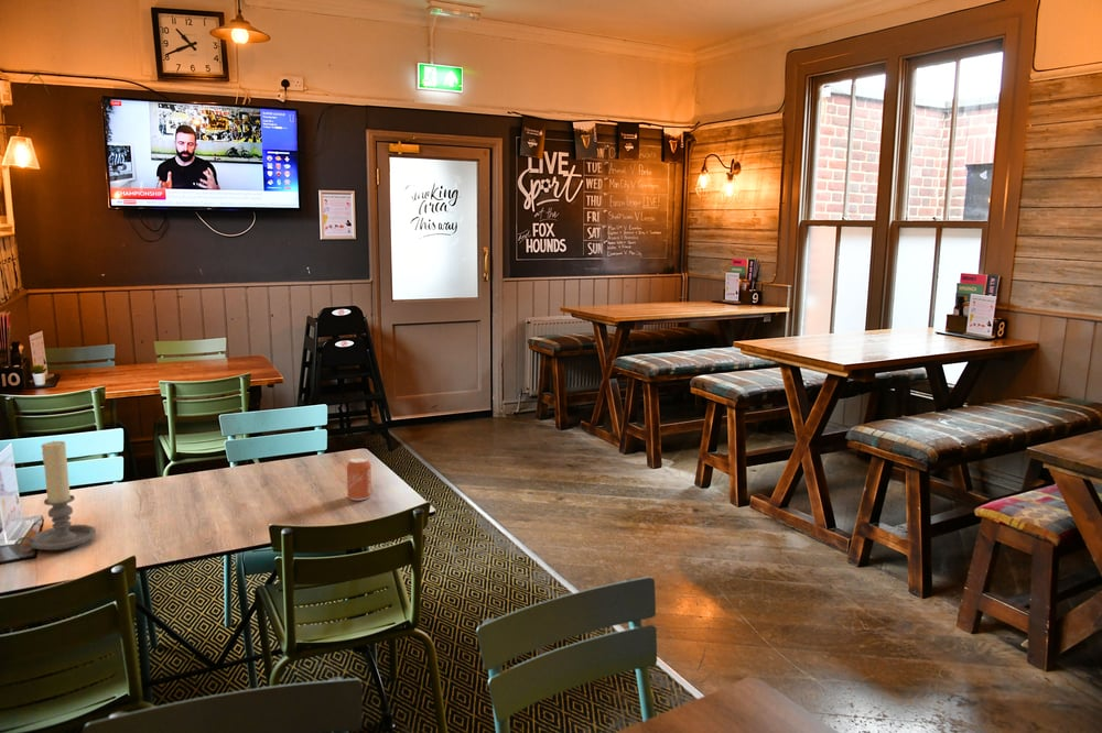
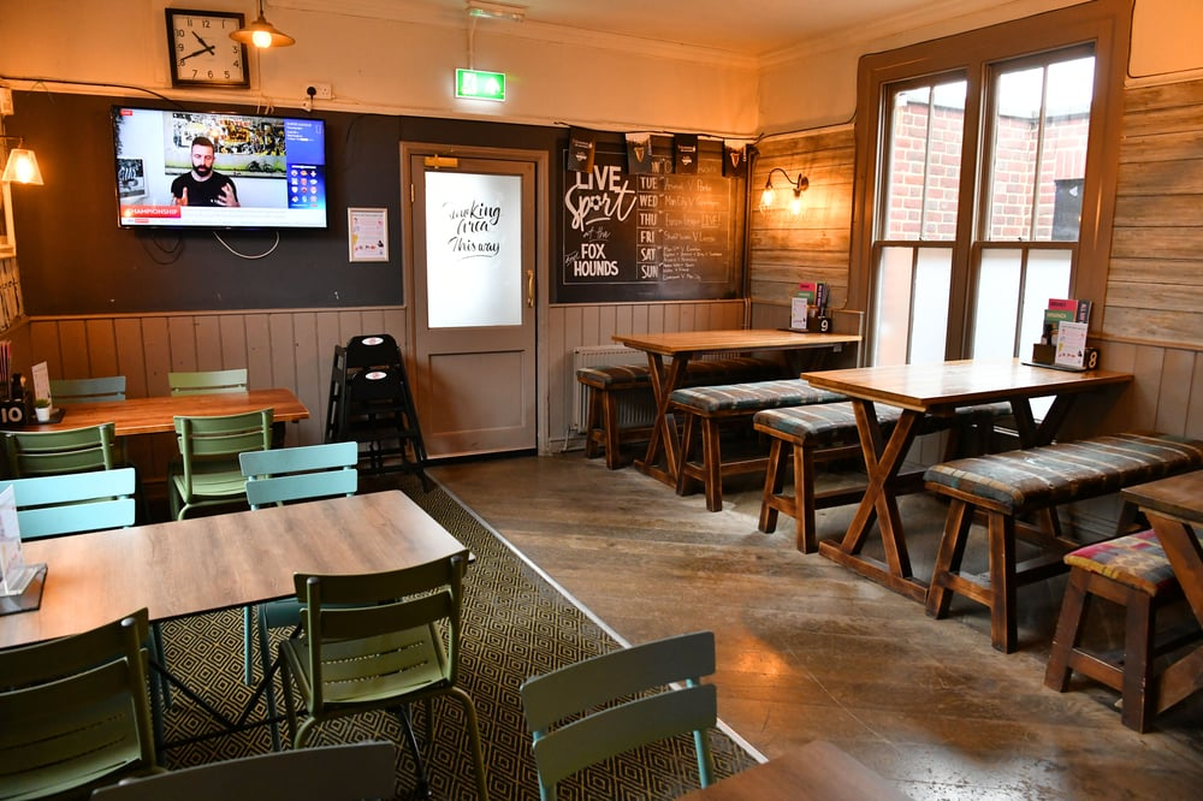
- candle holder [13,440,97,554]
- can [346,457,372,502]
